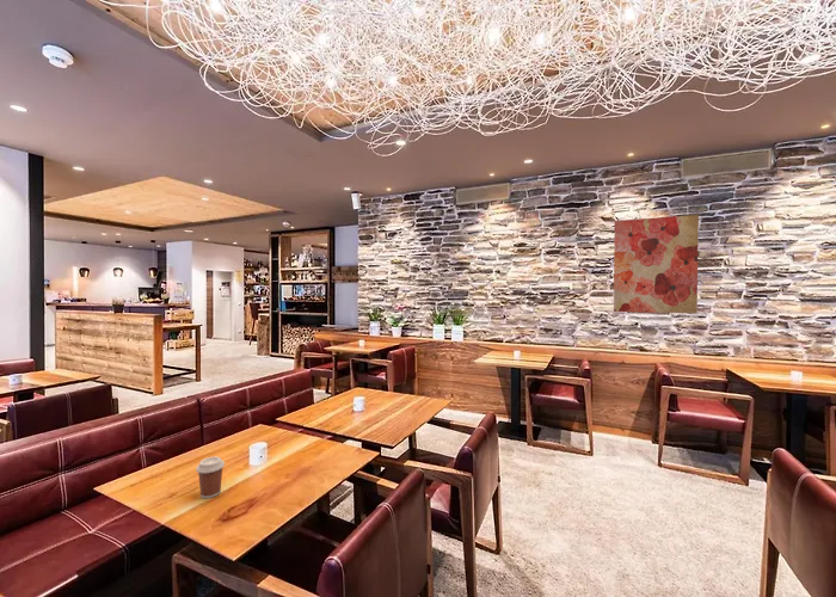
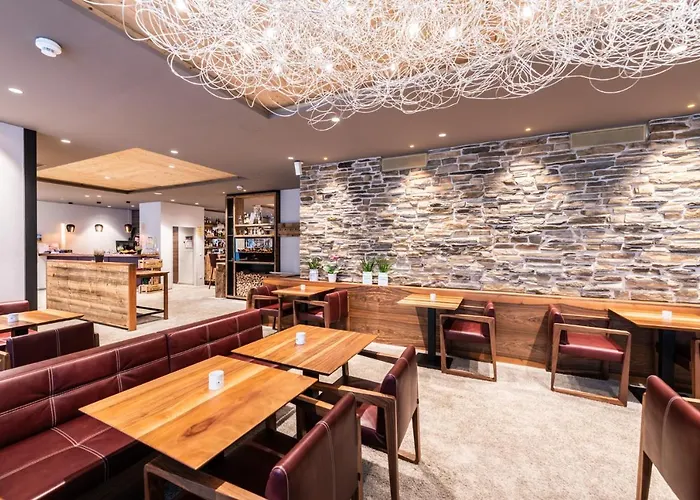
- wall art [613,214,700,314]
- coffee cup [195,455,226,499]
